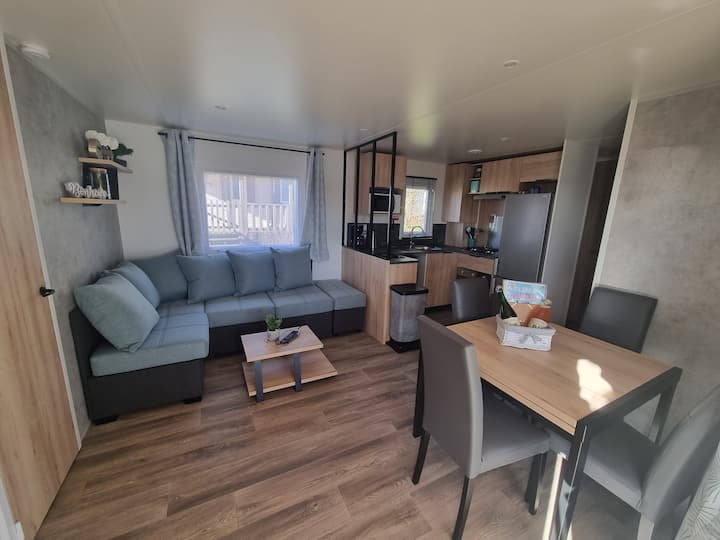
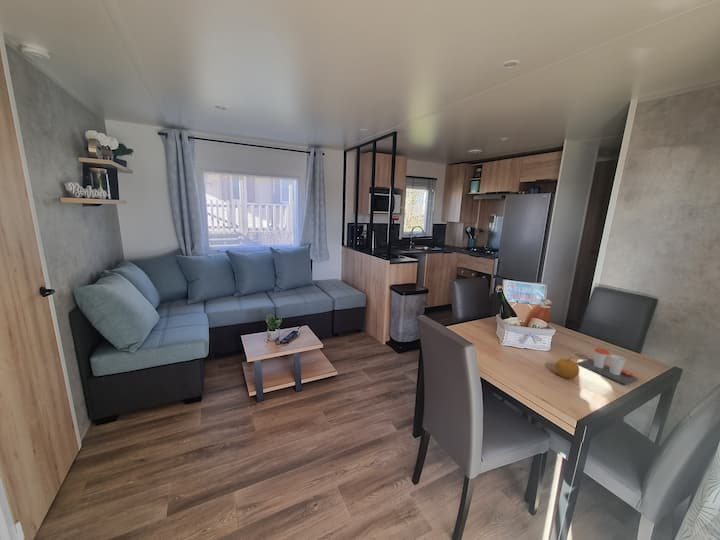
+ cup [576,347,639,386]
+ fruit [554,356,580,379]
